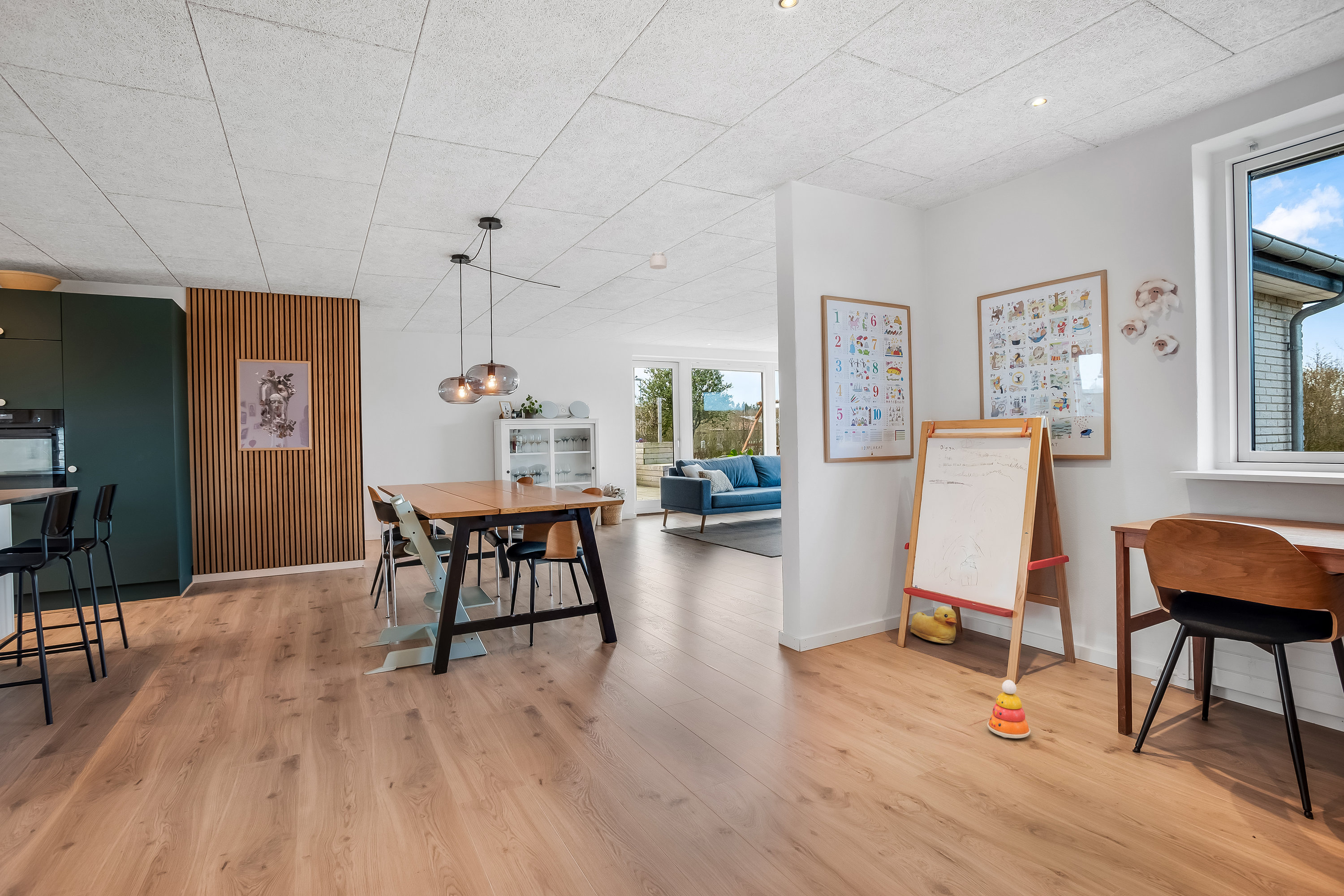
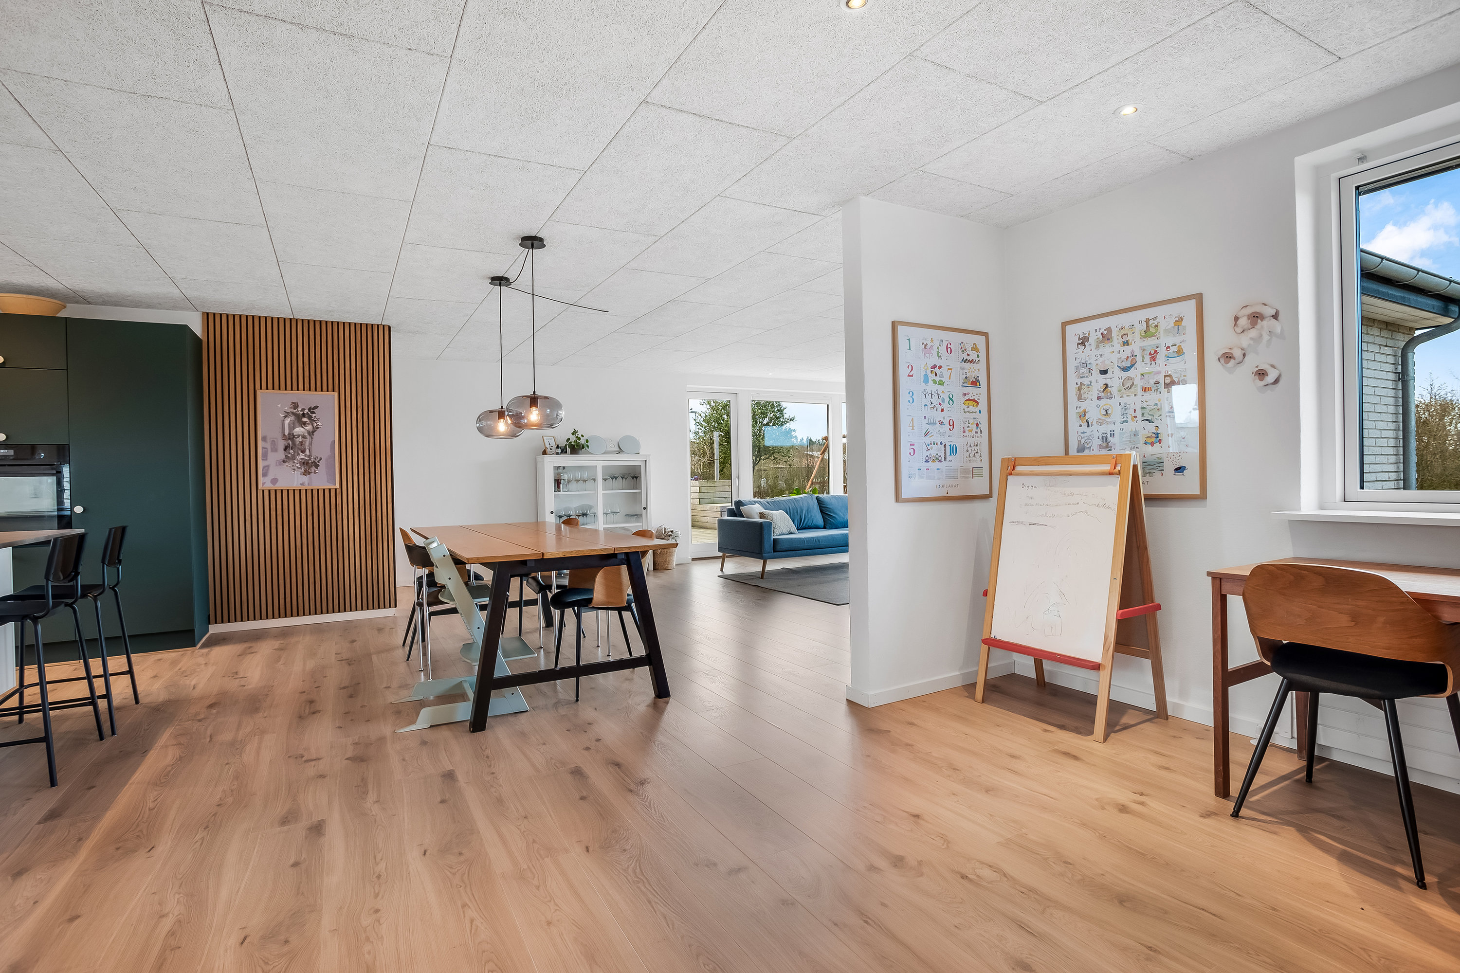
- smoke detector [649,251,668,270]
- stacking toy [986,679,1031,739]
- rubber duck [910,605,957,645]
